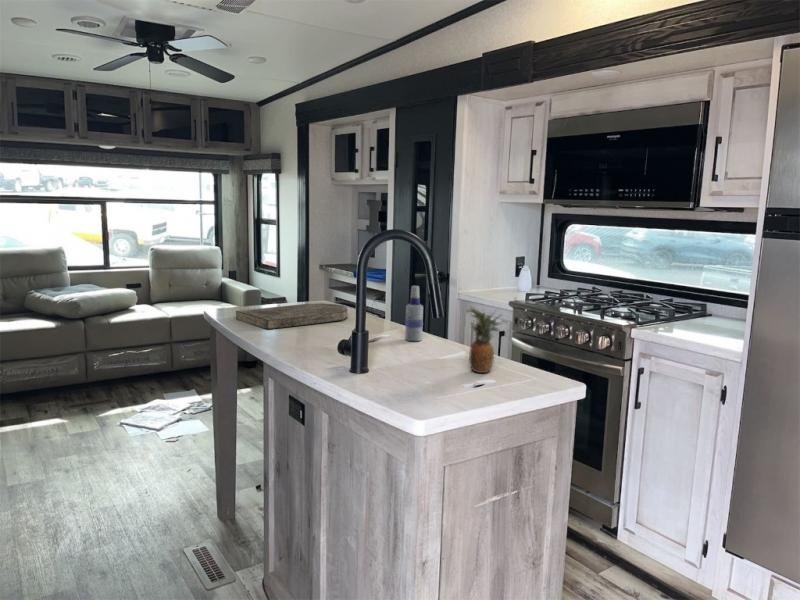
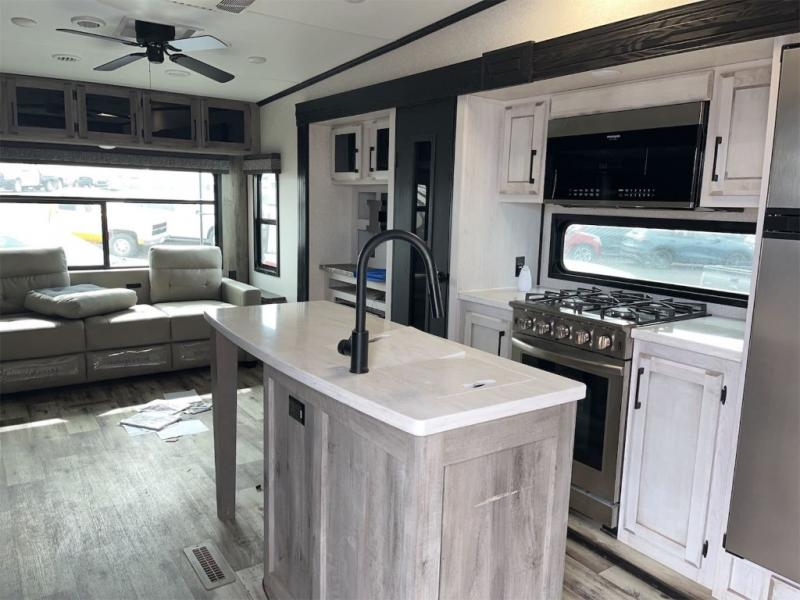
- cutting board [235,302,349,330]
- fruit [466,305,504,374]
- spray bottle [404,285,424,342]
